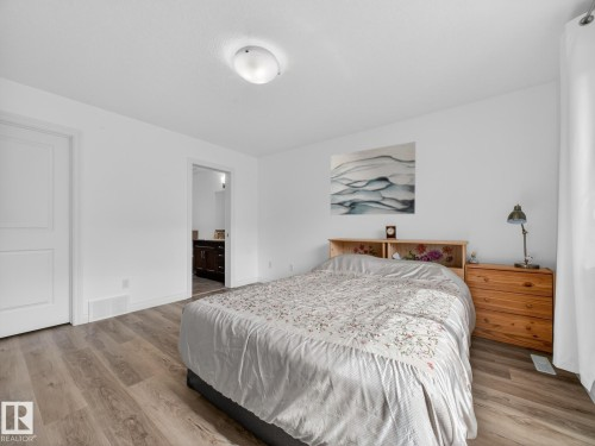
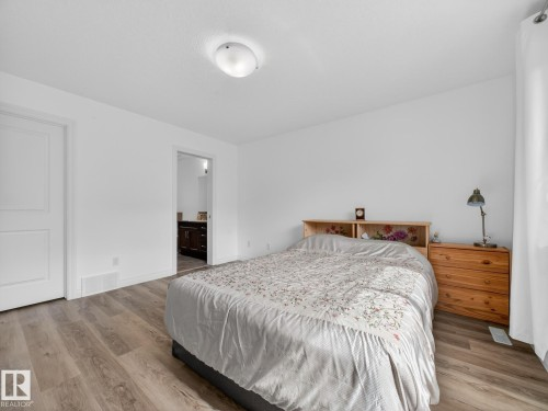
- wall art [330,140,416,216]
